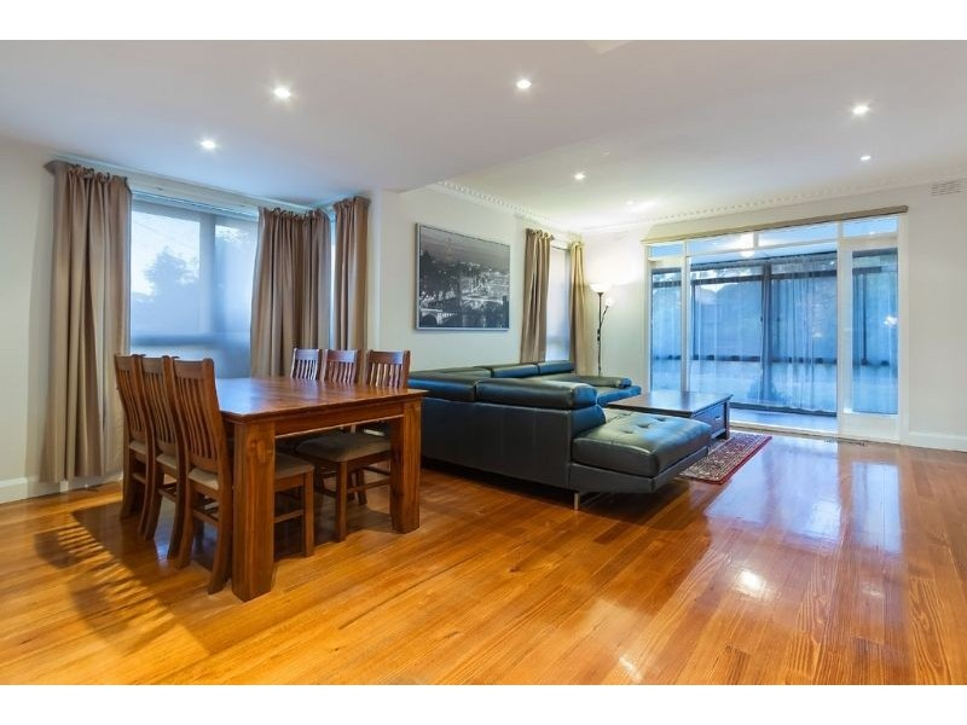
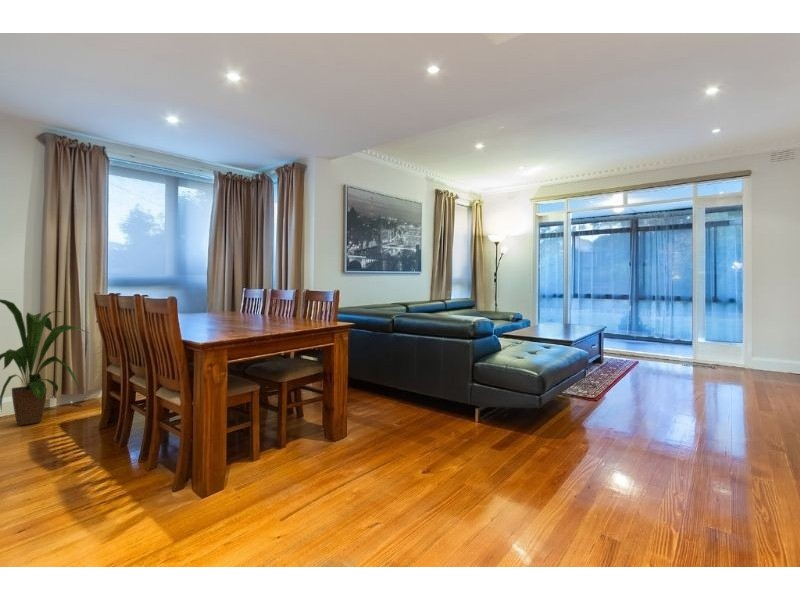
+ house plant [0,298,90,427]
